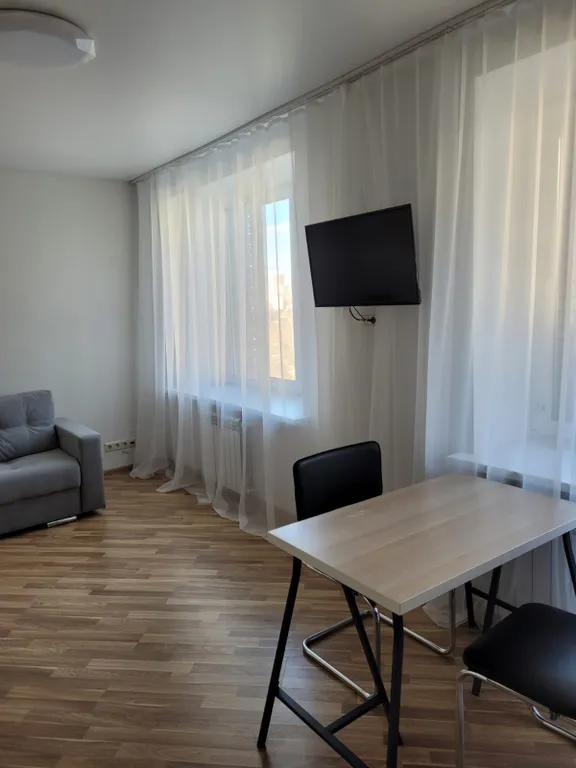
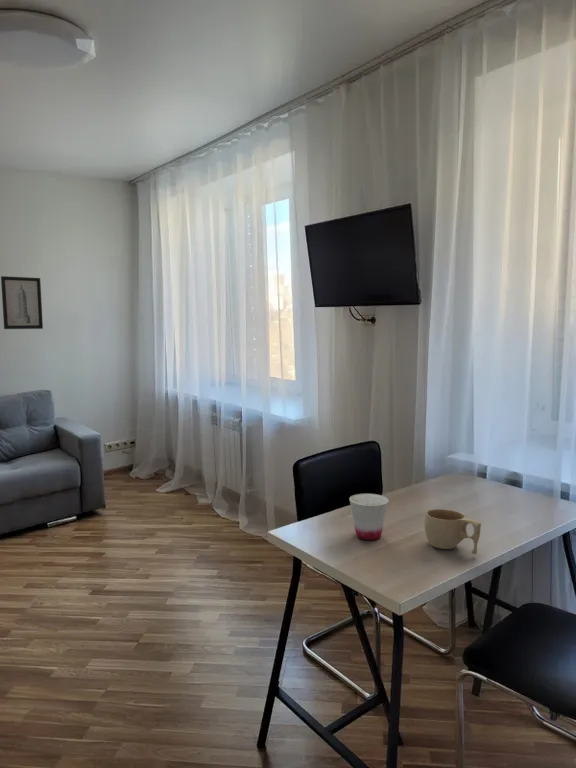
+ cup [423,508,482,555]
+ wall art [0,275,44,330]
+ cup [348,492,390,541]
